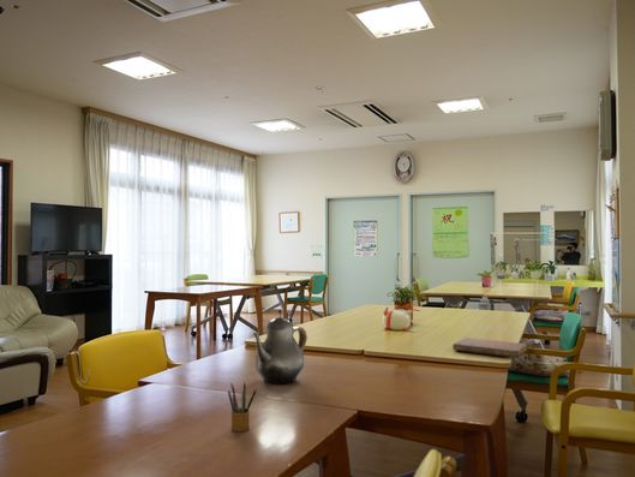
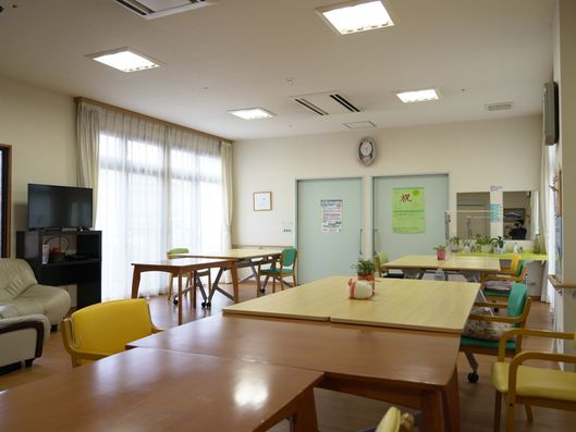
- pencil box [227,381,258,433]
- notebook [451,336,528,359]
- teapot [252,308,308,386]
